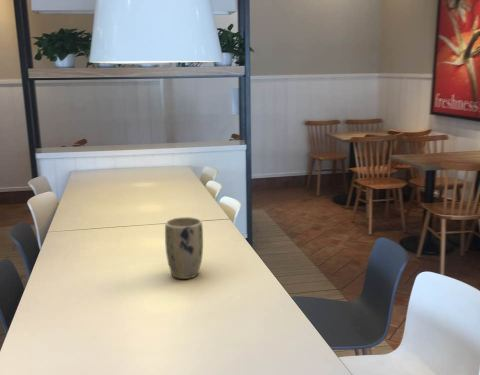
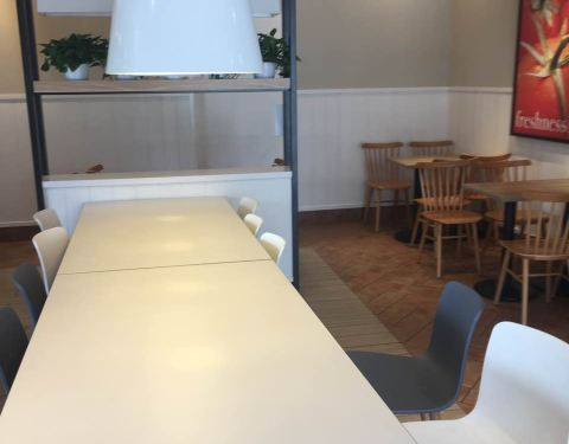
- plant pot [164,216,204,280]
